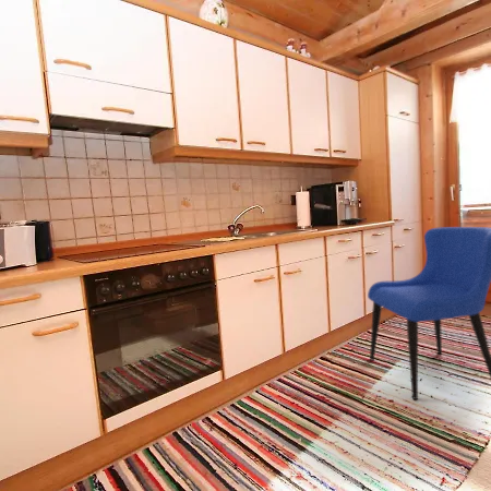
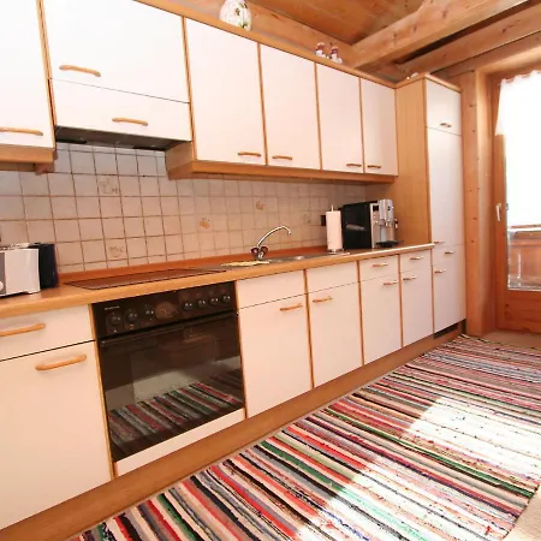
- dining chair [367,226,491,400]
